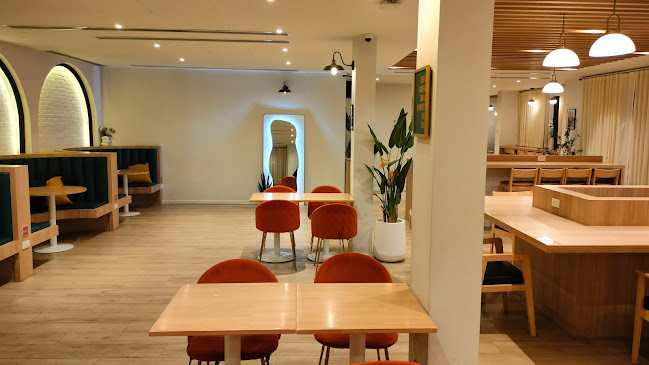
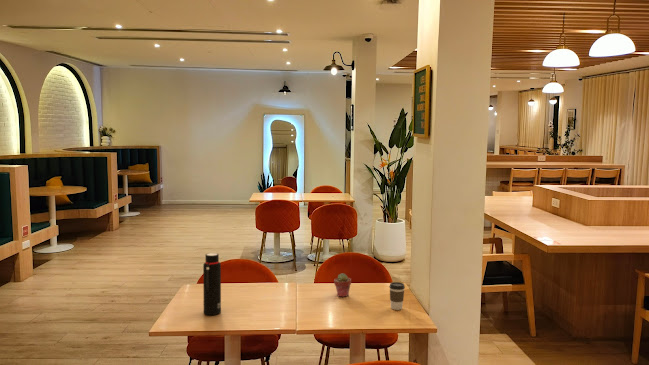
+ potted succulent [333,273,352,298]
+ water bottle [202,252,222,316]
+ coffee cup [388,281,406,311]
